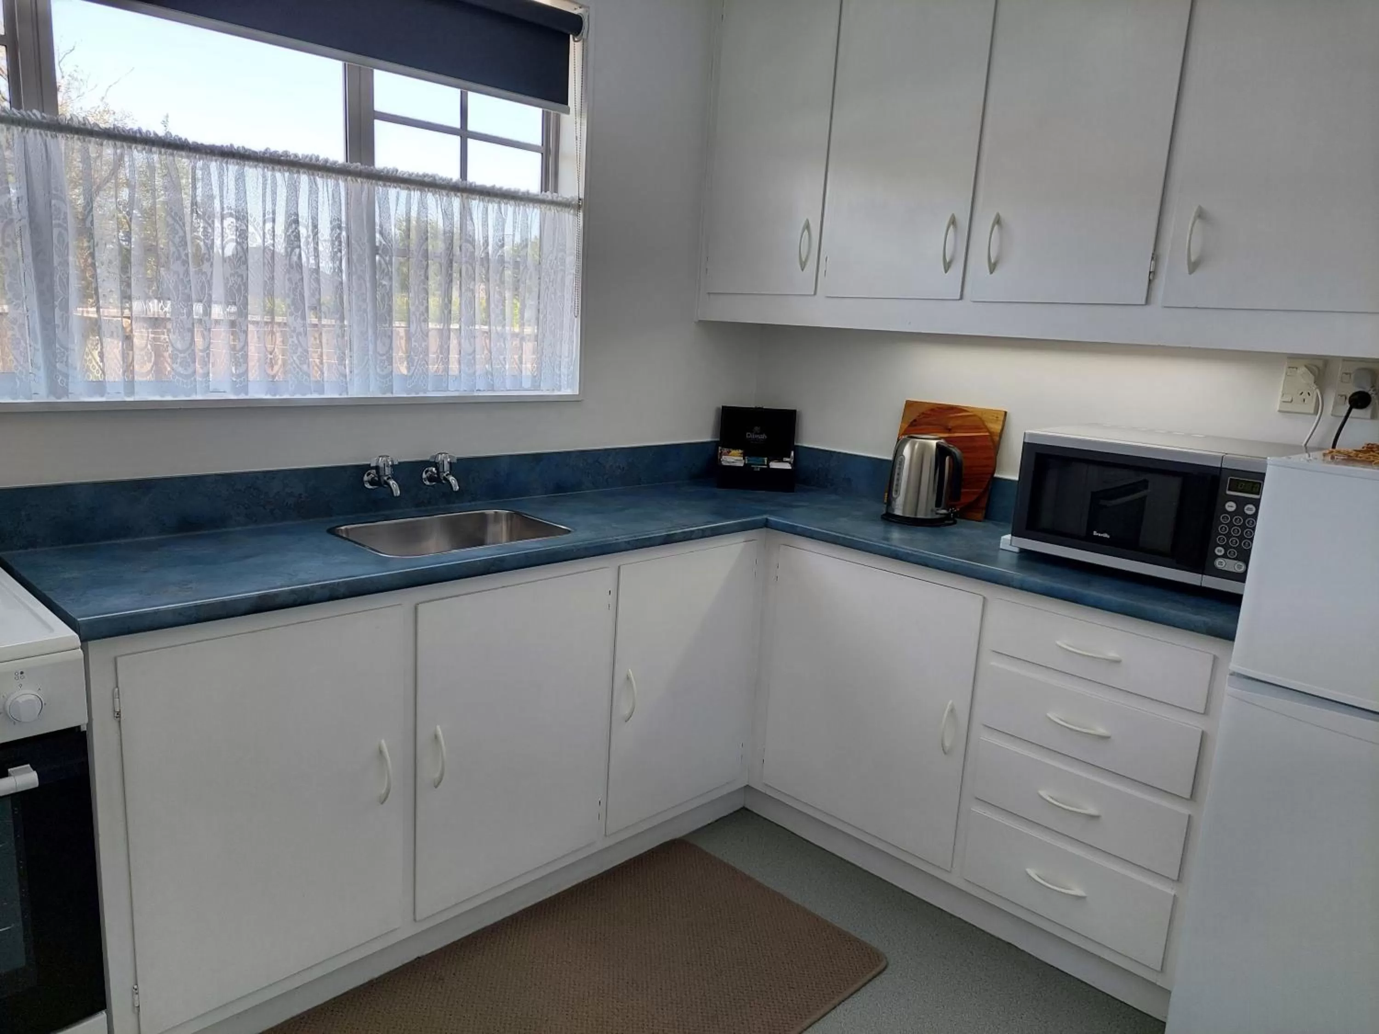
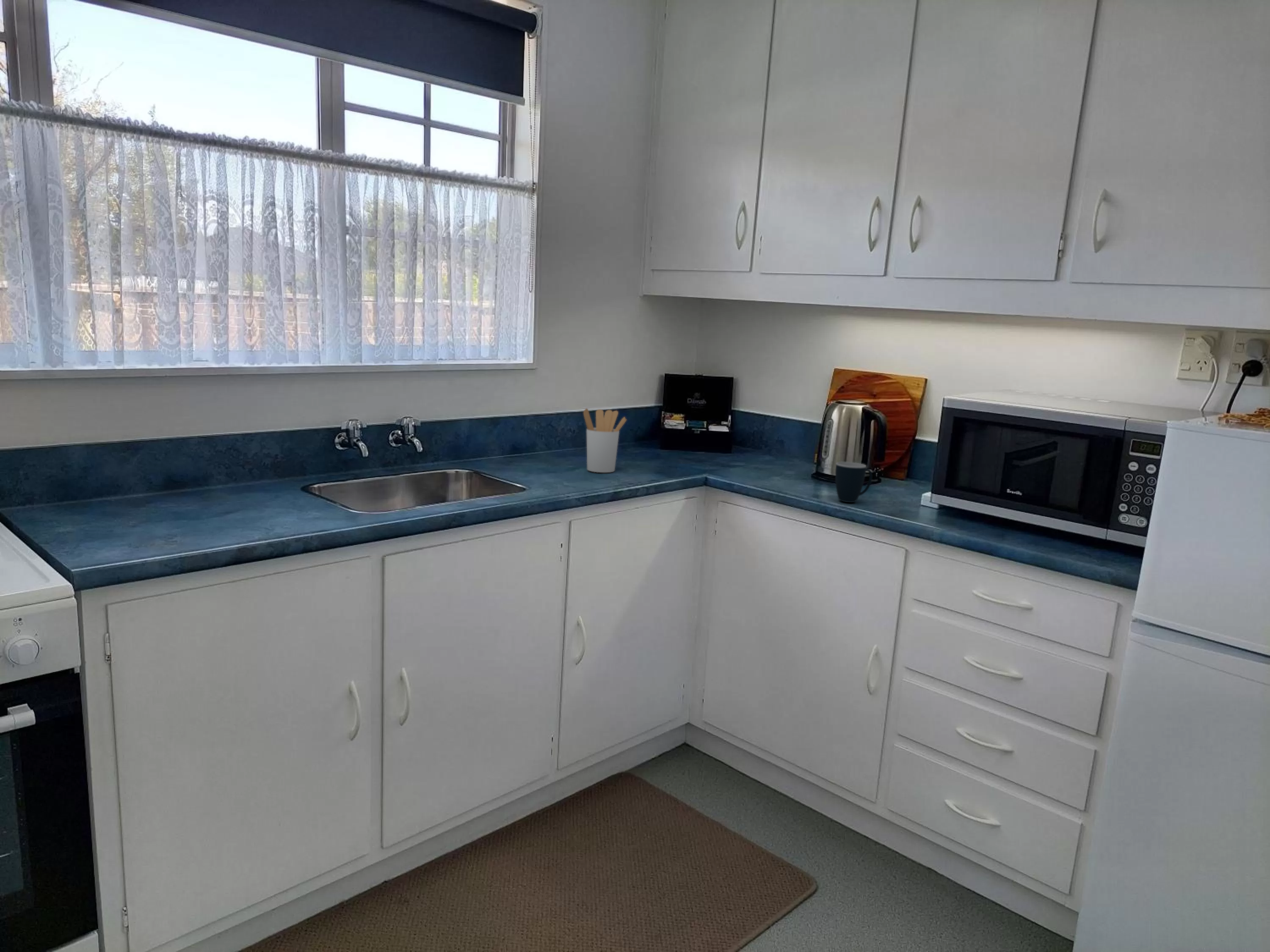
+ utensil holder [583,408,627,473]
+ mug [835,462,872,503]
